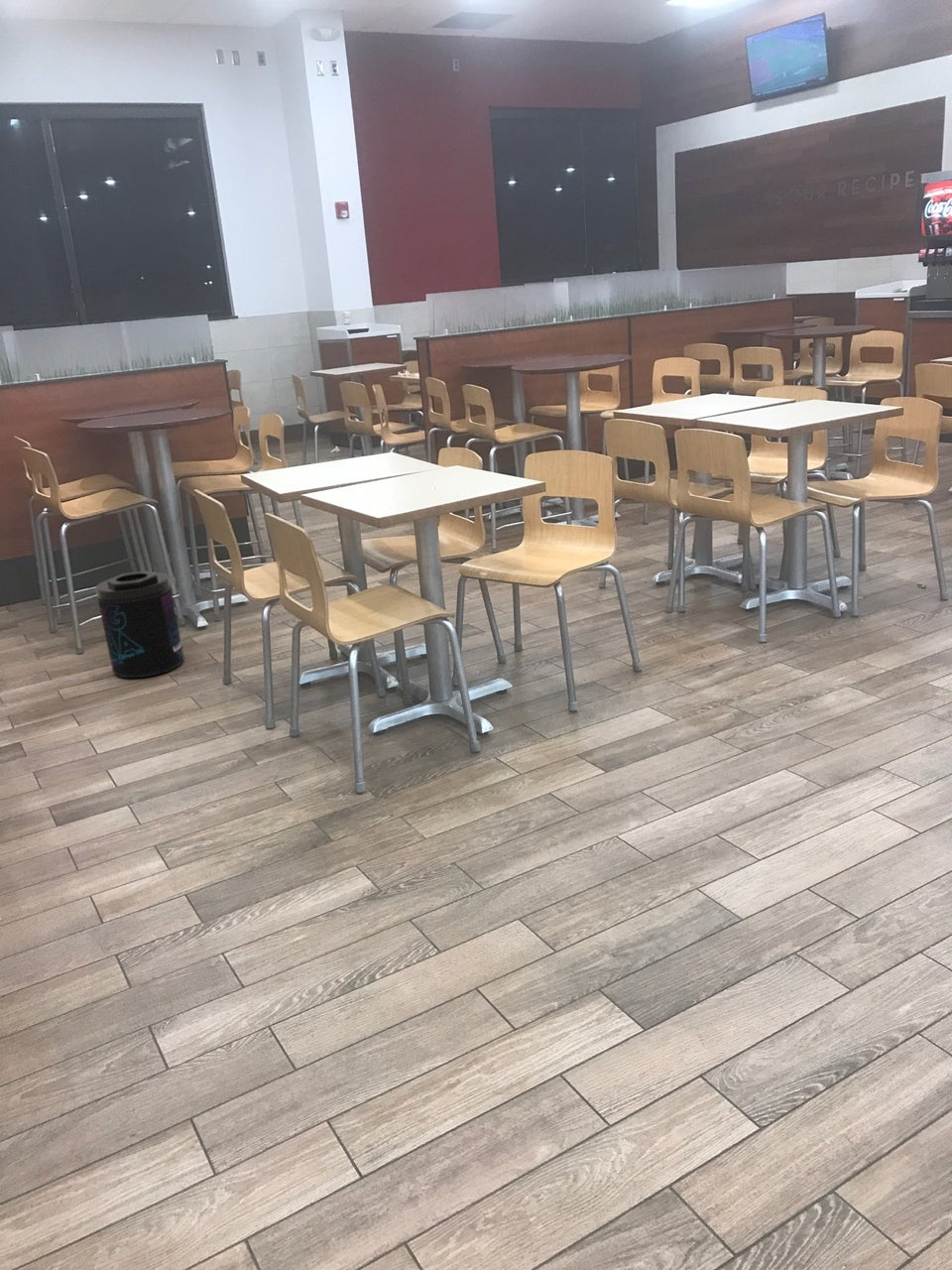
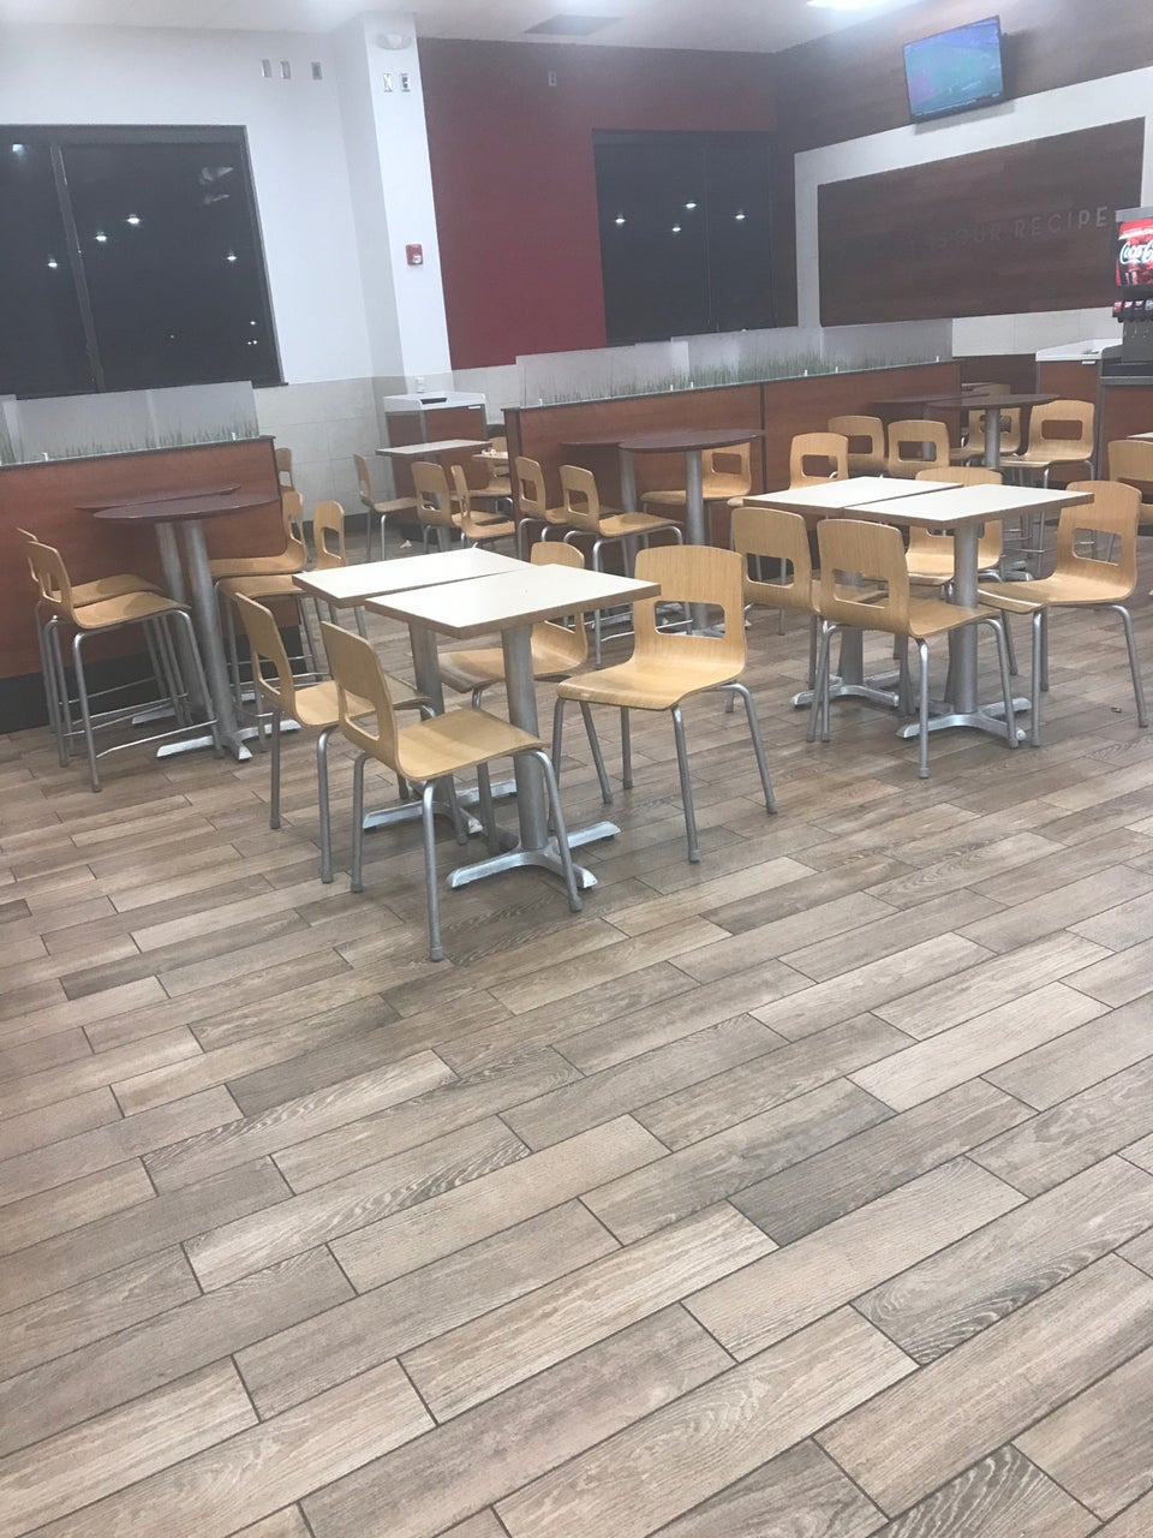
- supplement container [95,571,184,679]
